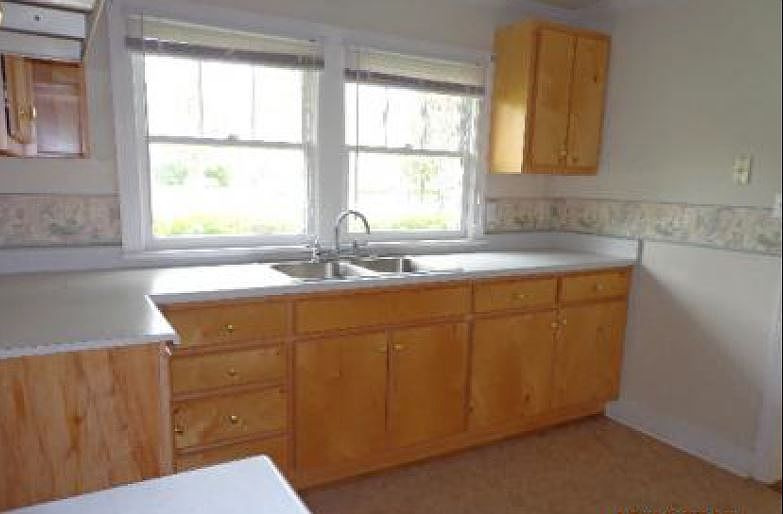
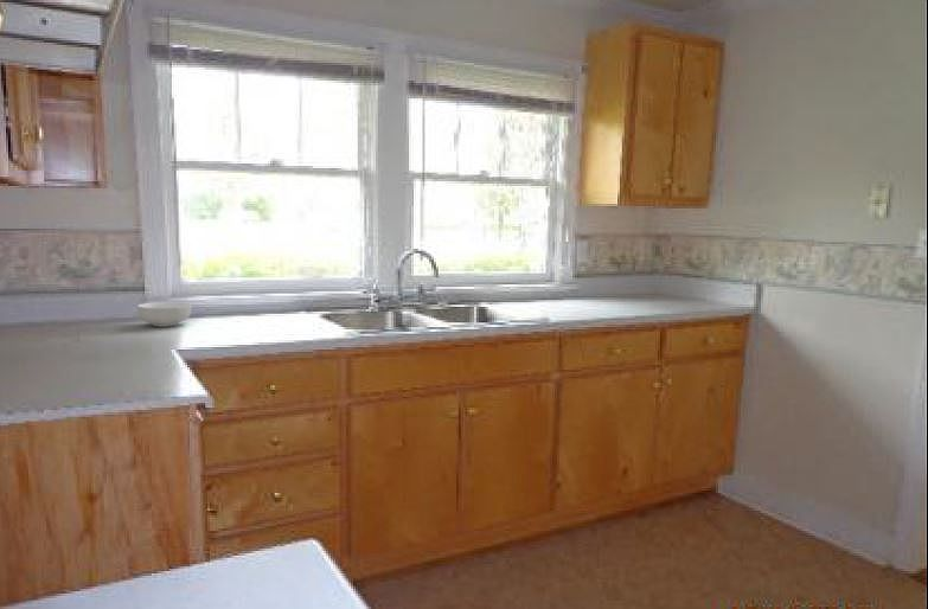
+ cereal bowl [136,301,192,328]
